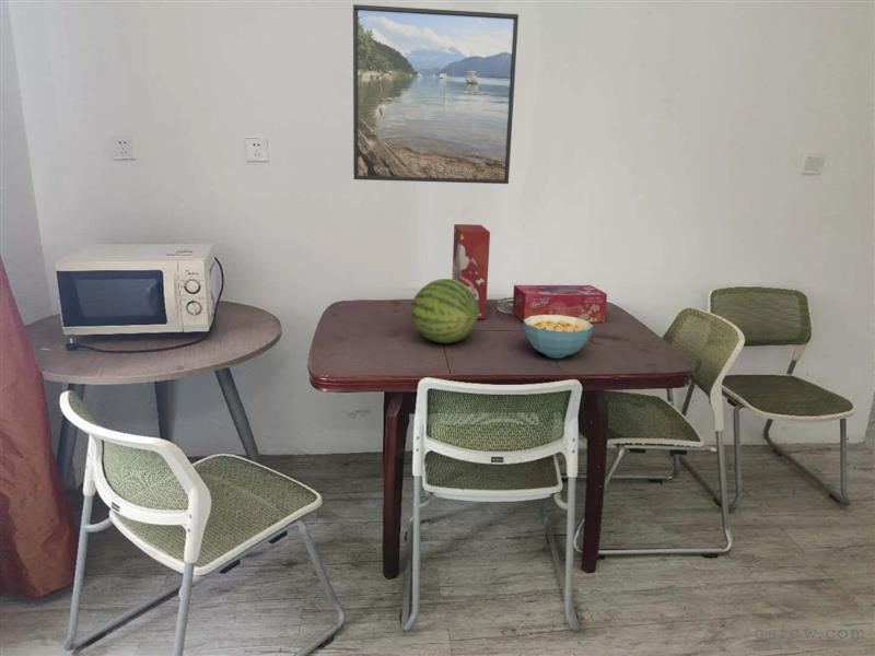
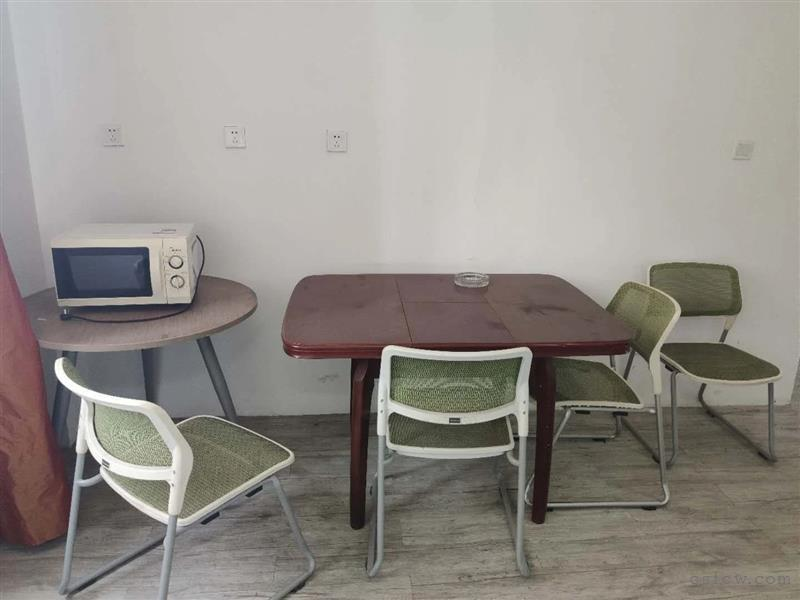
- tissue box [511,284,608,324]
- cereal box [451,223,491,320]
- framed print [352,3,520,185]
- fruit [410,278,479,344]
- cereal bowl [523,315,594,359]
